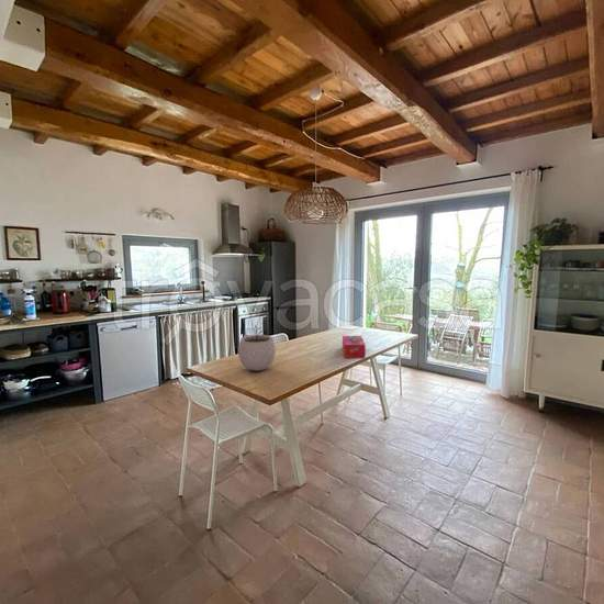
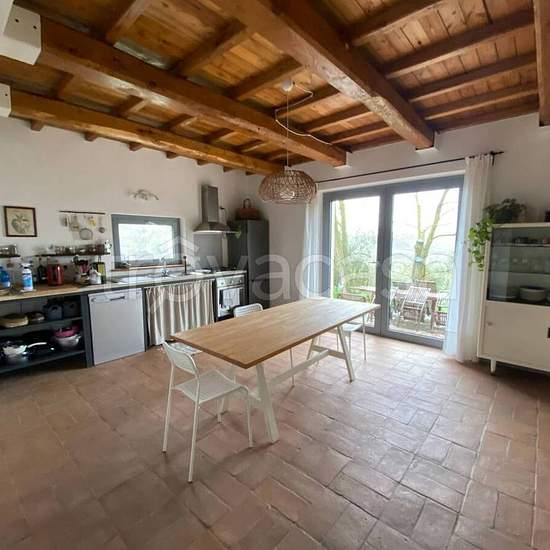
- plant pot [237,324,277,372]
- tissue box [342,335,367,359]
